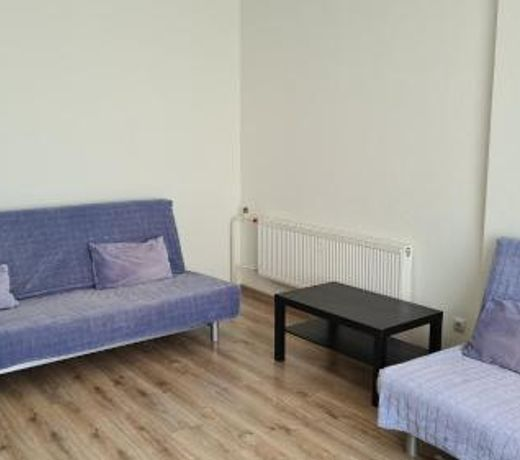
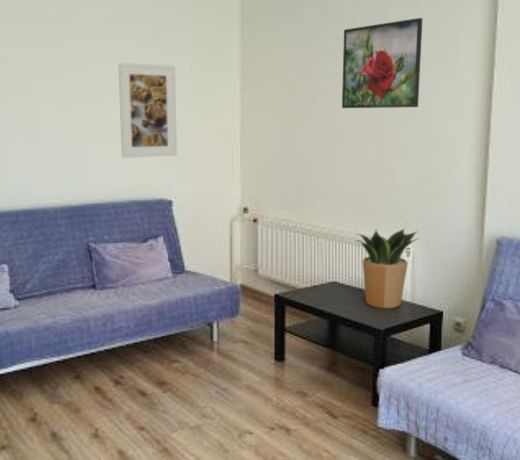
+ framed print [117,62,178,159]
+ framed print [341,17,423,109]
+ potted plant [354,227,421,310]
